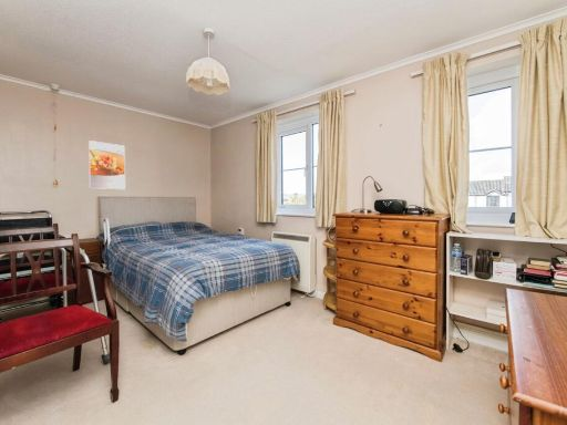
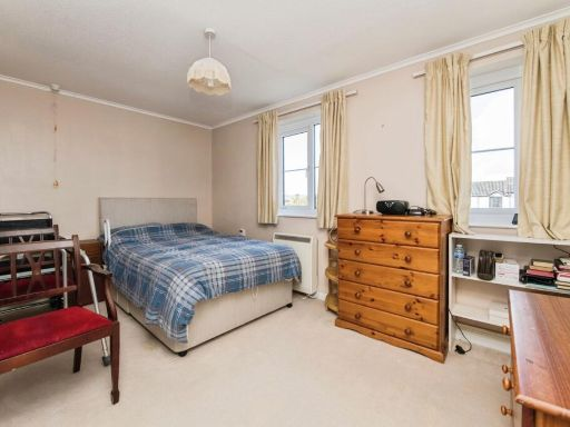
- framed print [87,139,126,190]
